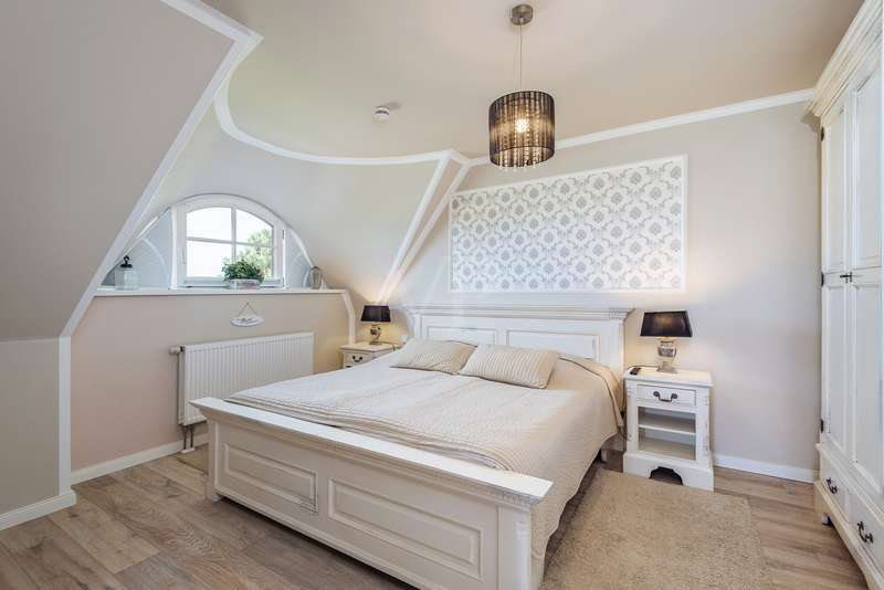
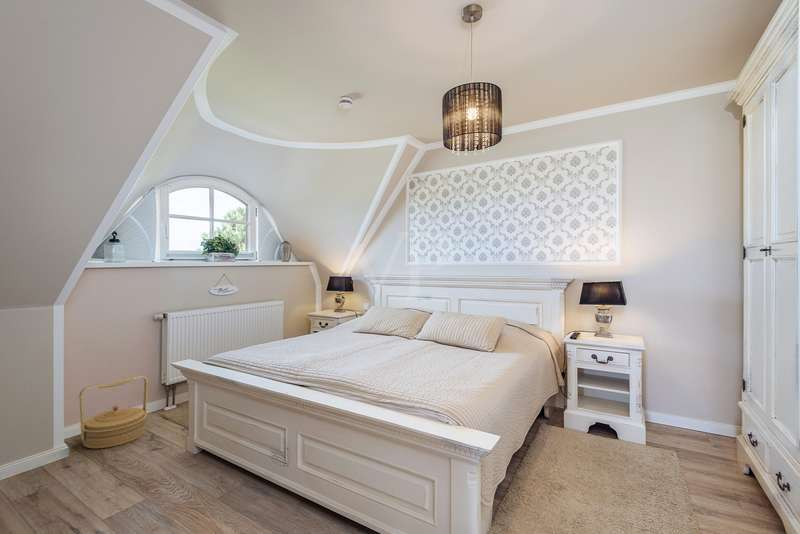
+ woven basket [78,375,149,449]
